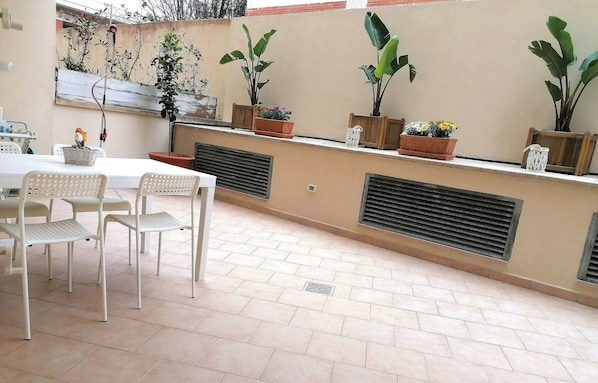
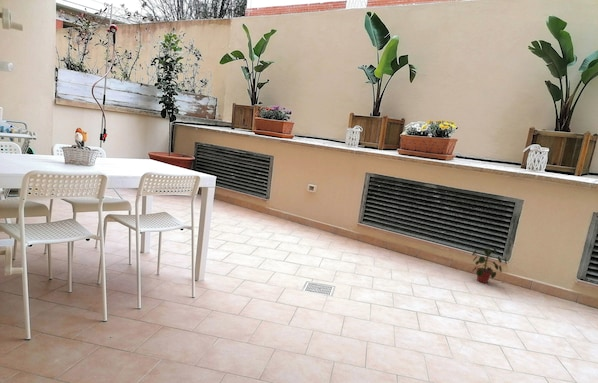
+ potted plant [471,246,508,284]
